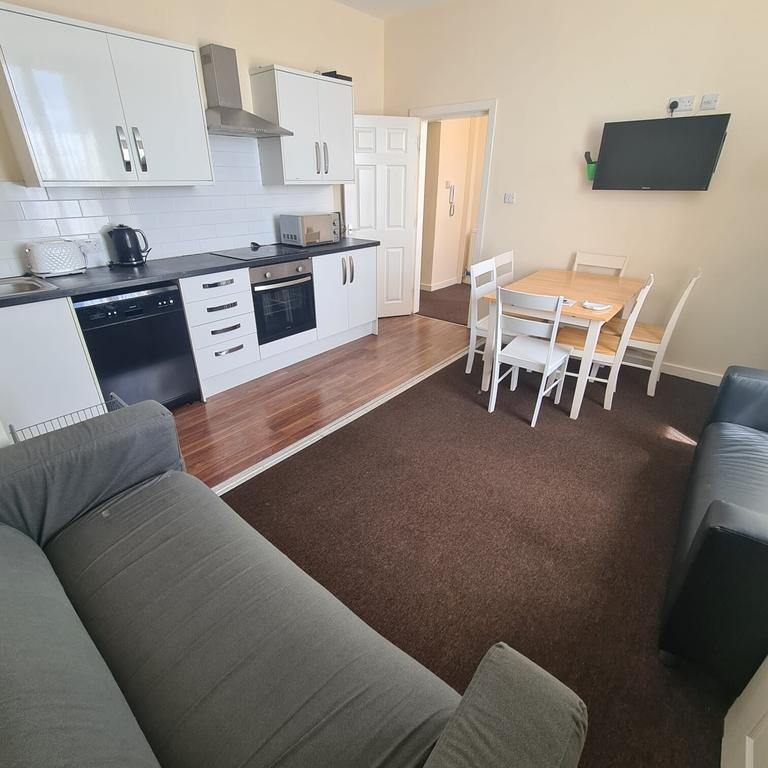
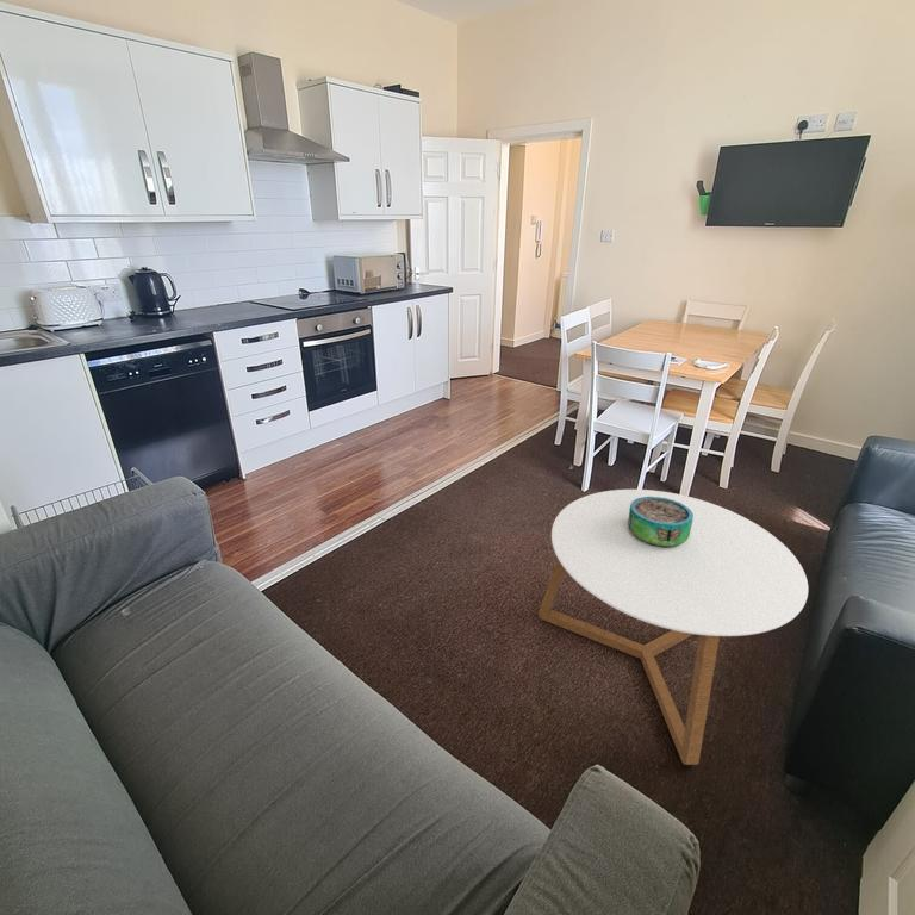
+ decorative bowl [628,497,693,548]
+ coffee table [537,488,809,766]
